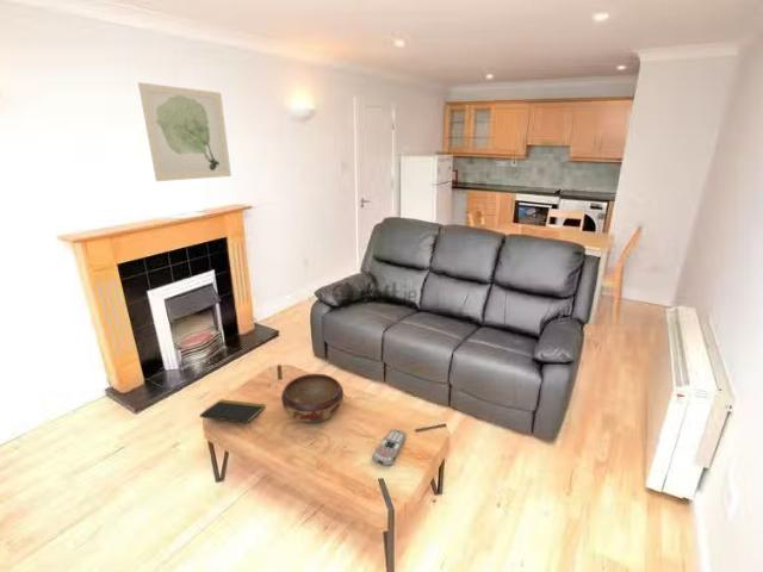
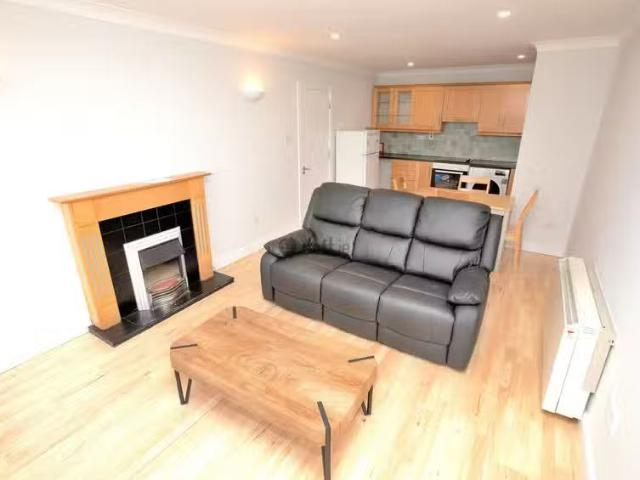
- notepad [199,399,266,429]
- wall art [137,81,232,182]
- remote control [371,429,407,467]
- decorative bowl [280,373,345,424]
